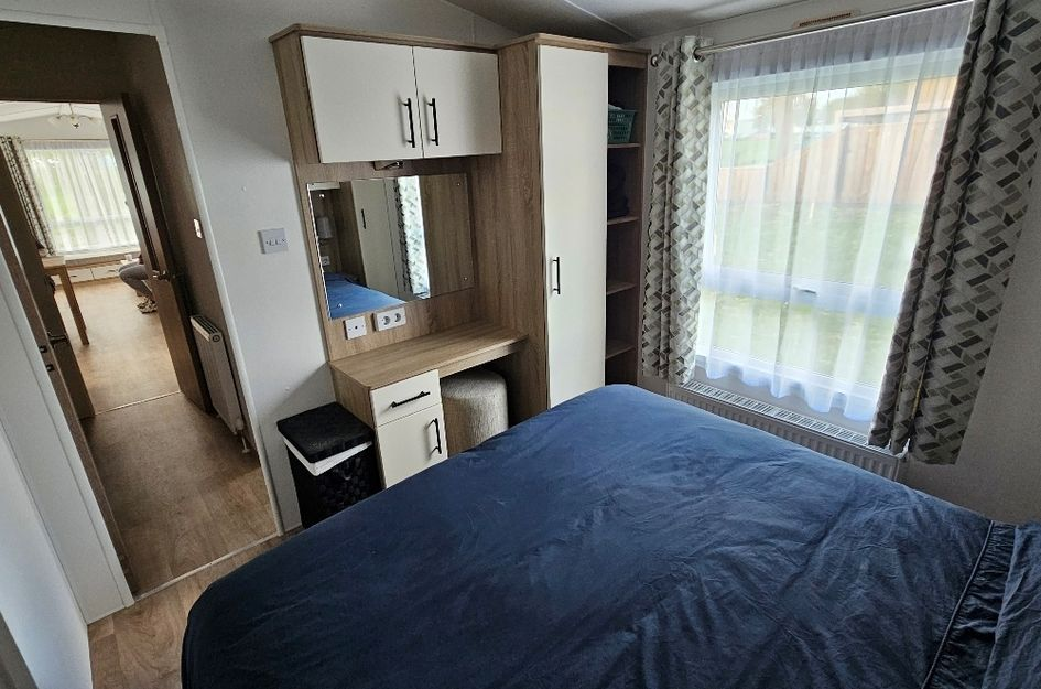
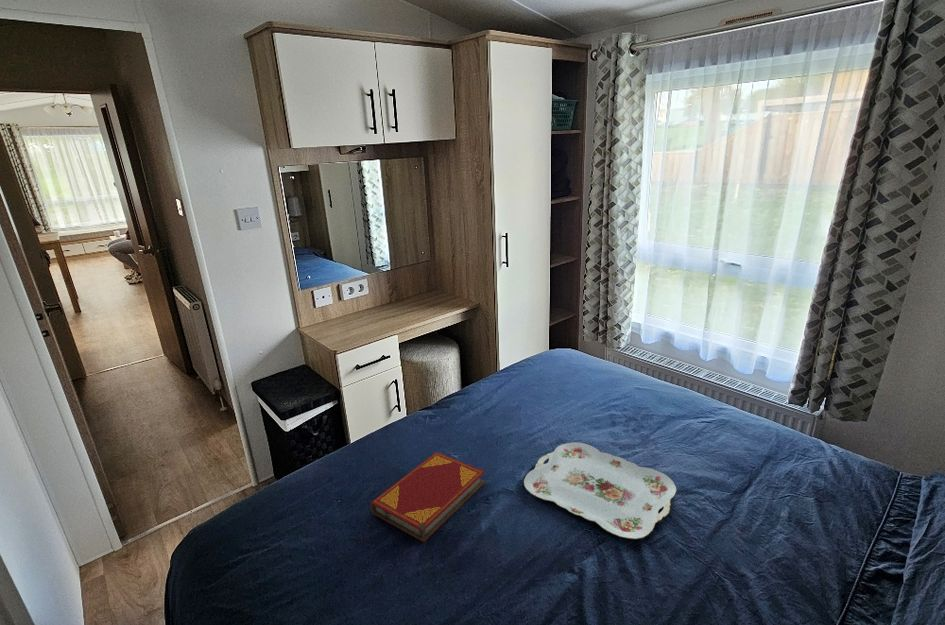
+ hardback book [370,451,486,543]
+ serving tray [523,441,677,540]
